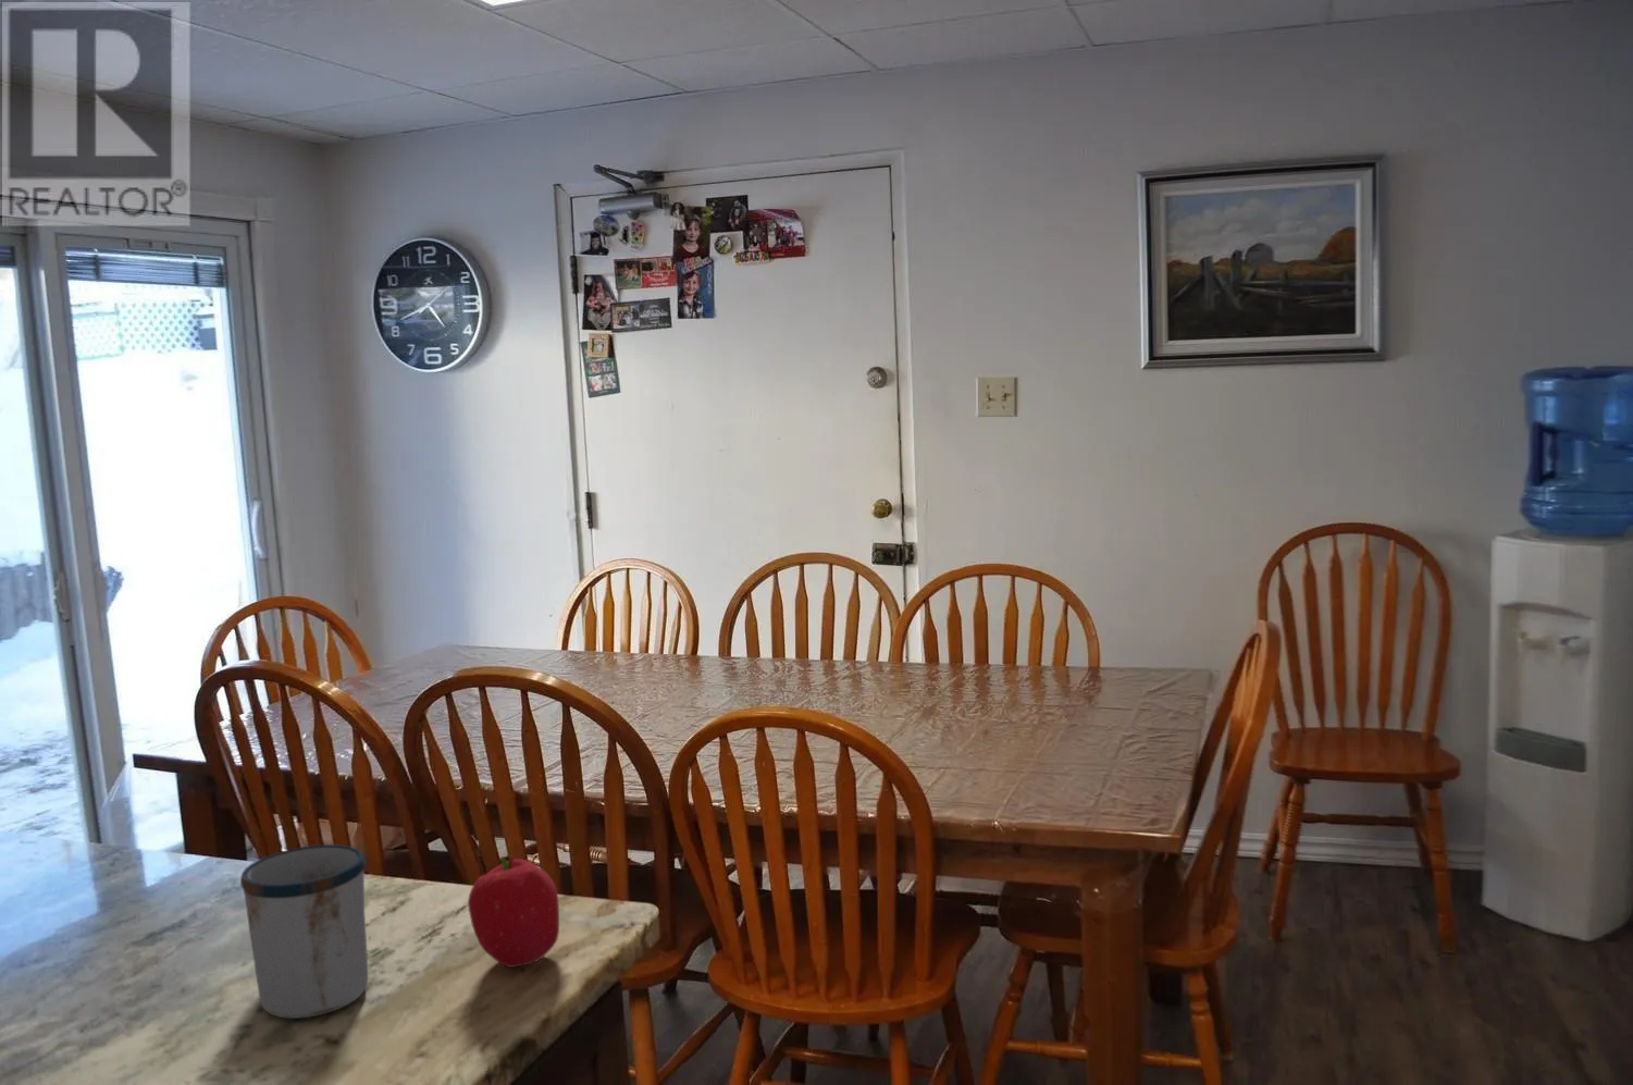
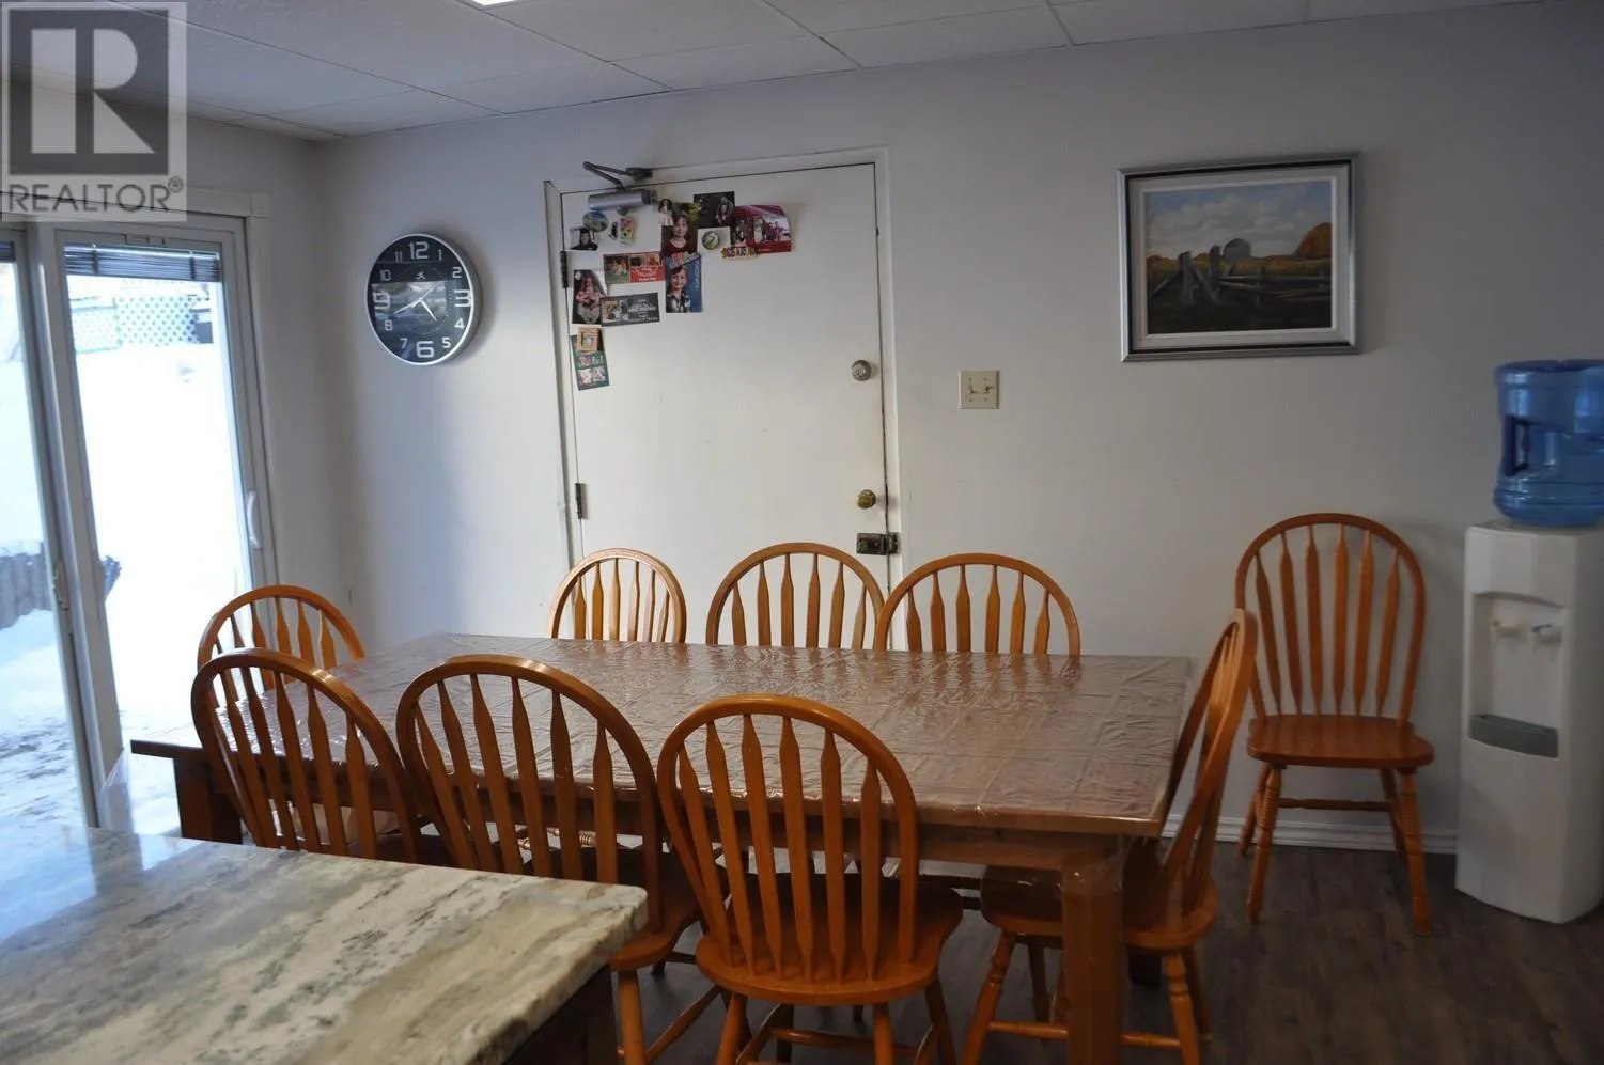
- mug [240,843,369,1020]
- fruit [467,854,560,969]
